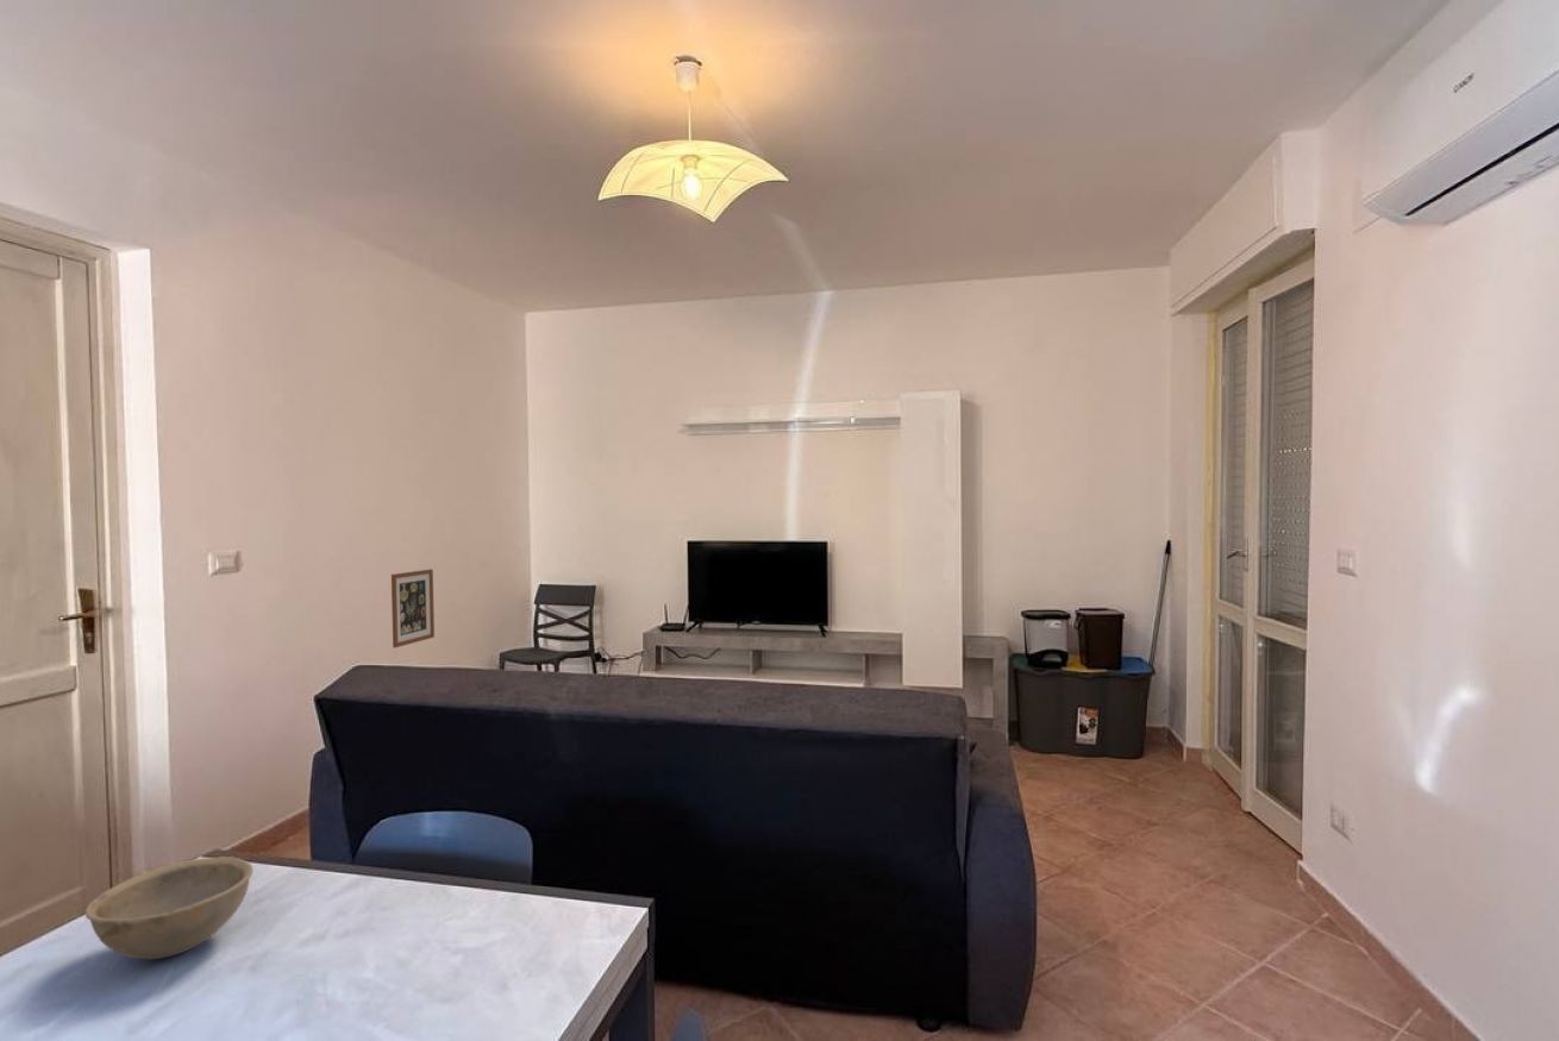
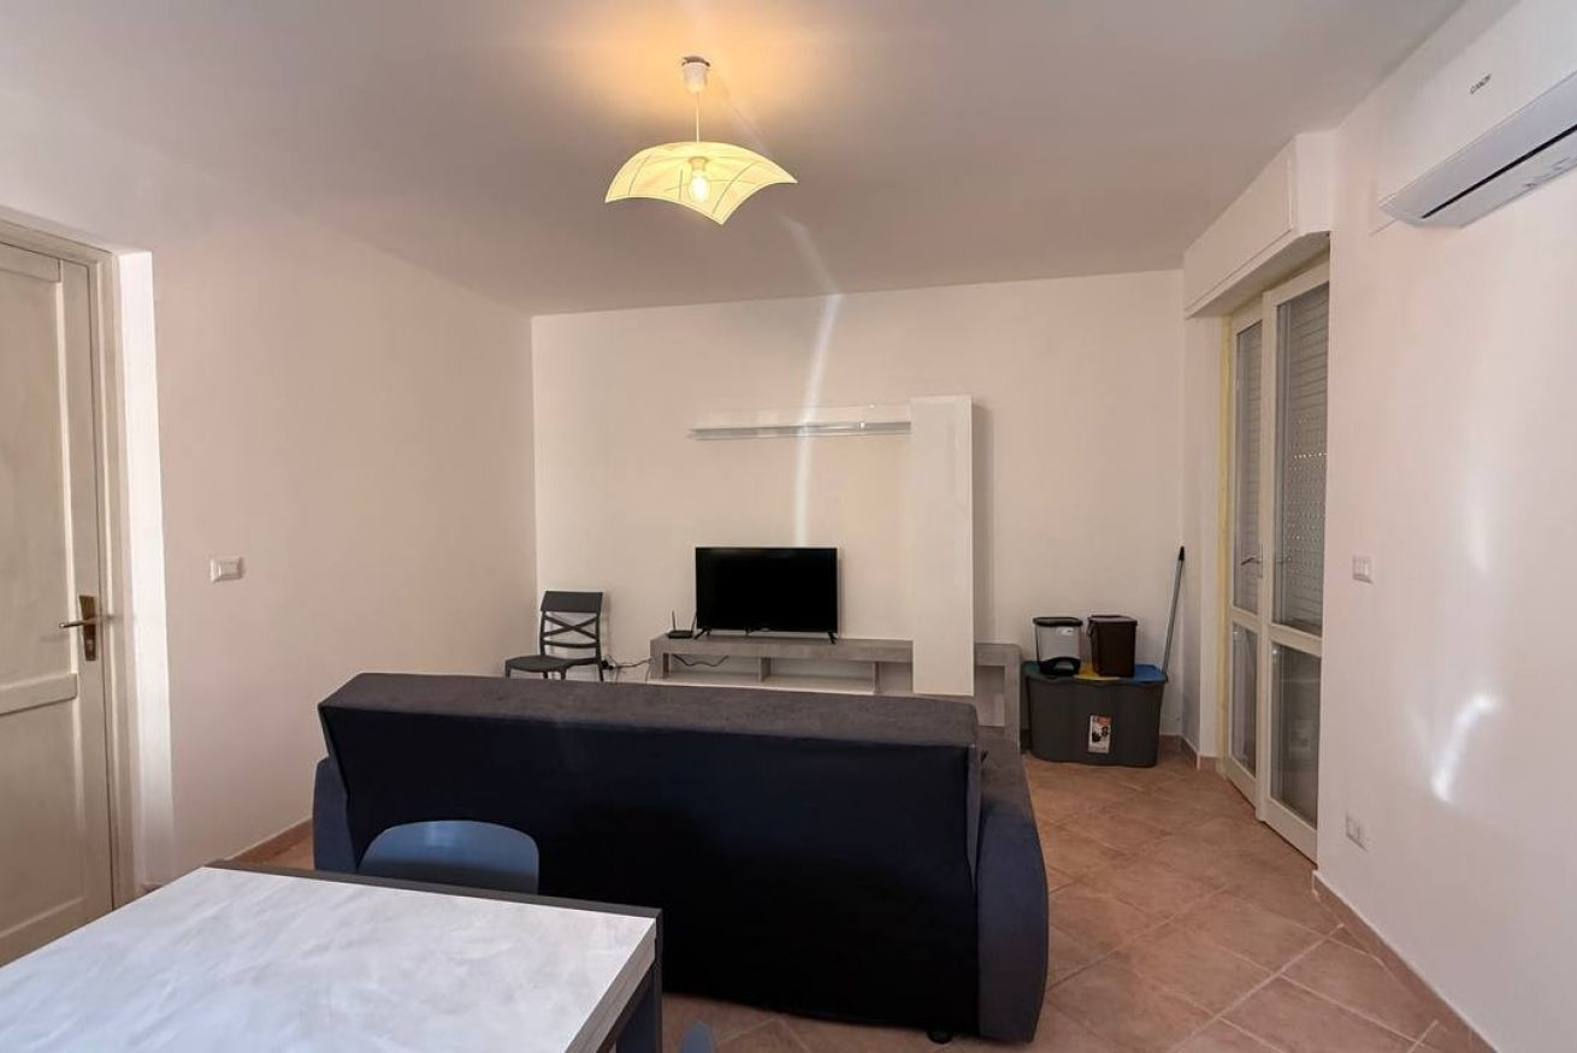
- wall art [390,567,436,650]
- bowl [83,855,255,961]
